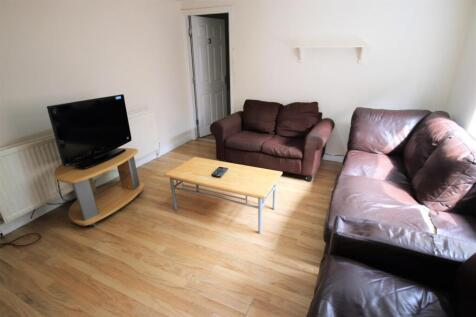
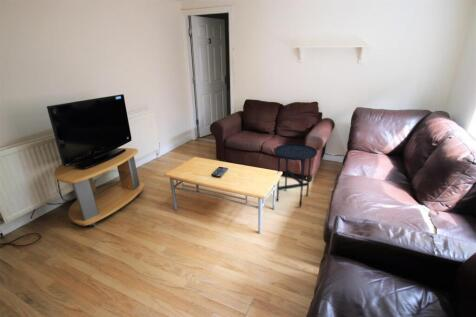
+ side table [273,143,318,208]
